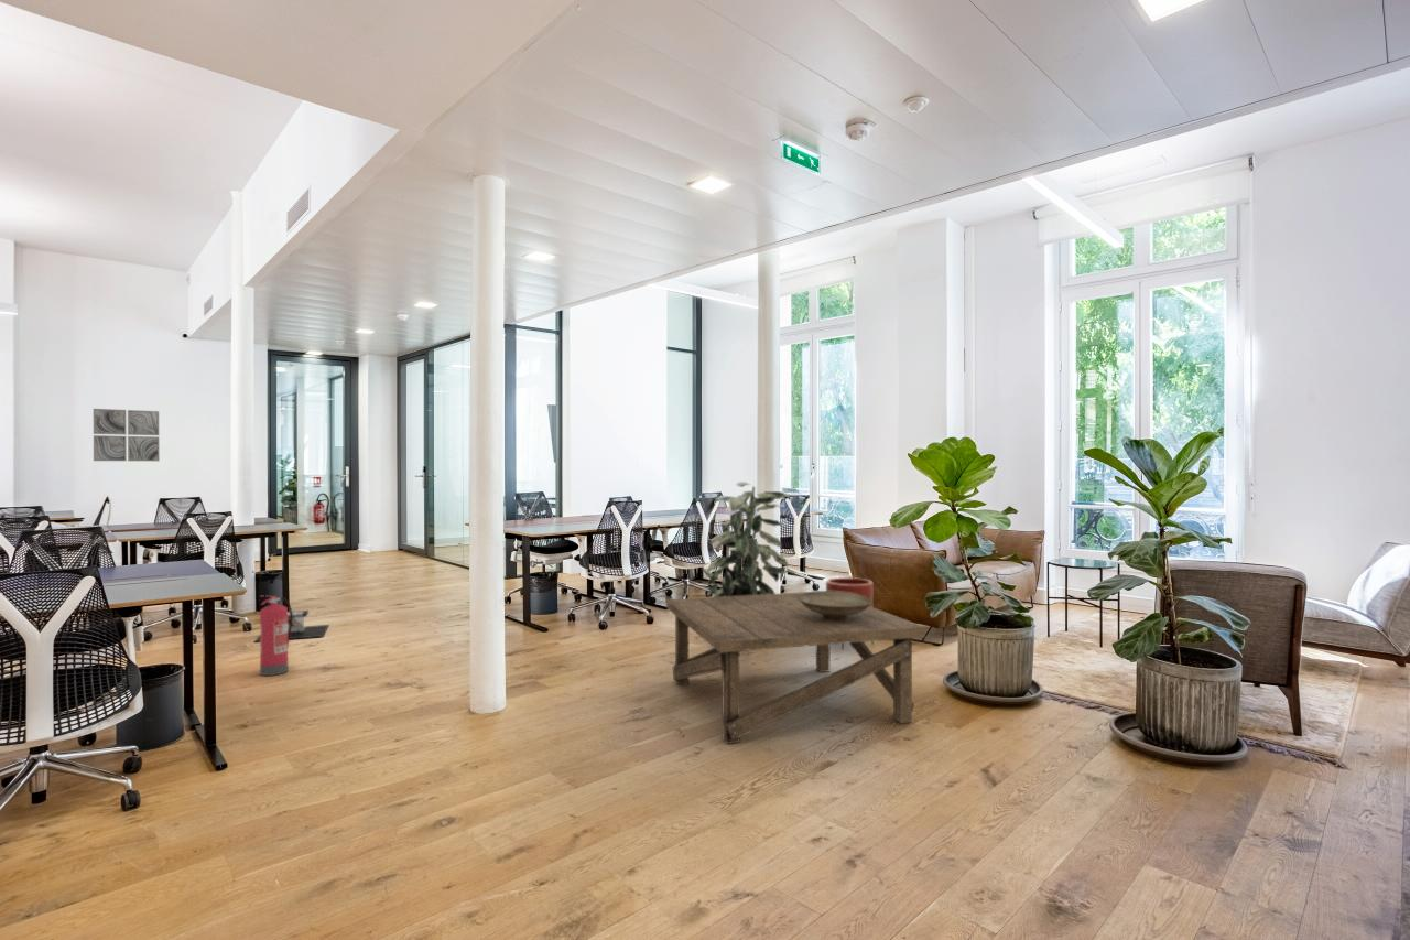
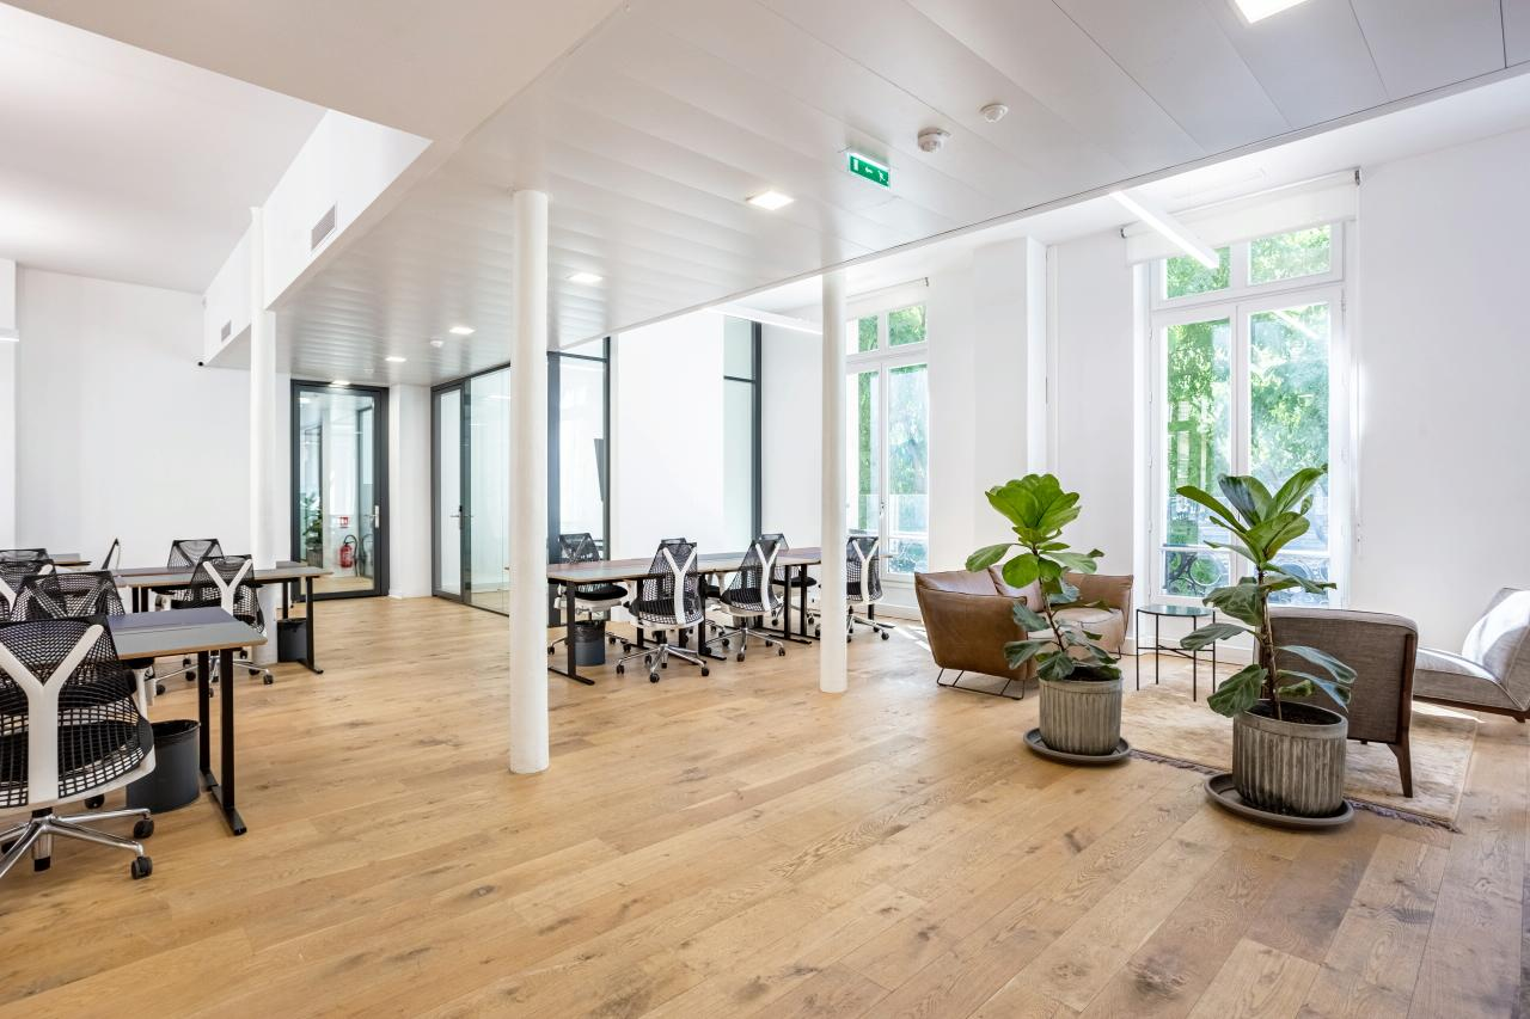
- wall art [93,408,161,462]
- indoor plant [701,480,791,597]
- coffee table [665,591,926,745]
- trash can [253,609,330,644]
- fire extinguisher [259,595,293,677]
- decorative bowl [798,590,872,619]
- planter [825,576,875,650]
